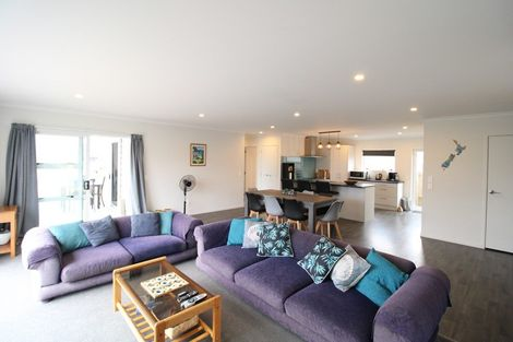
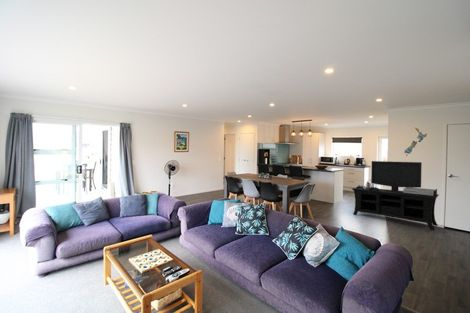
+ media console [351,160,440,231]
